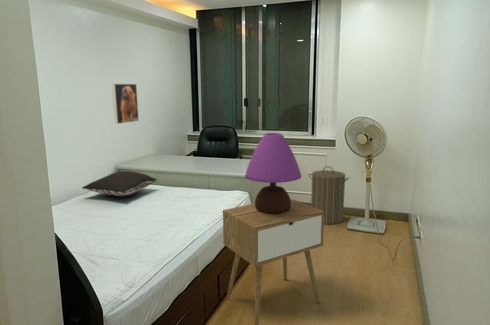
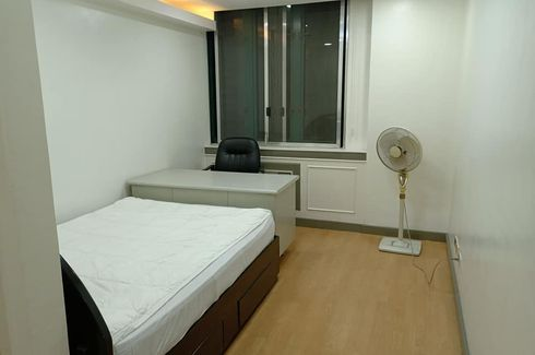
- laundry hamper [308,165,350,225]
- nightstand [222,197,325,325]
- pillow [81,170,158,197]
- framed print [111,83,140,125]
- table lamp [244,132,302,214]
